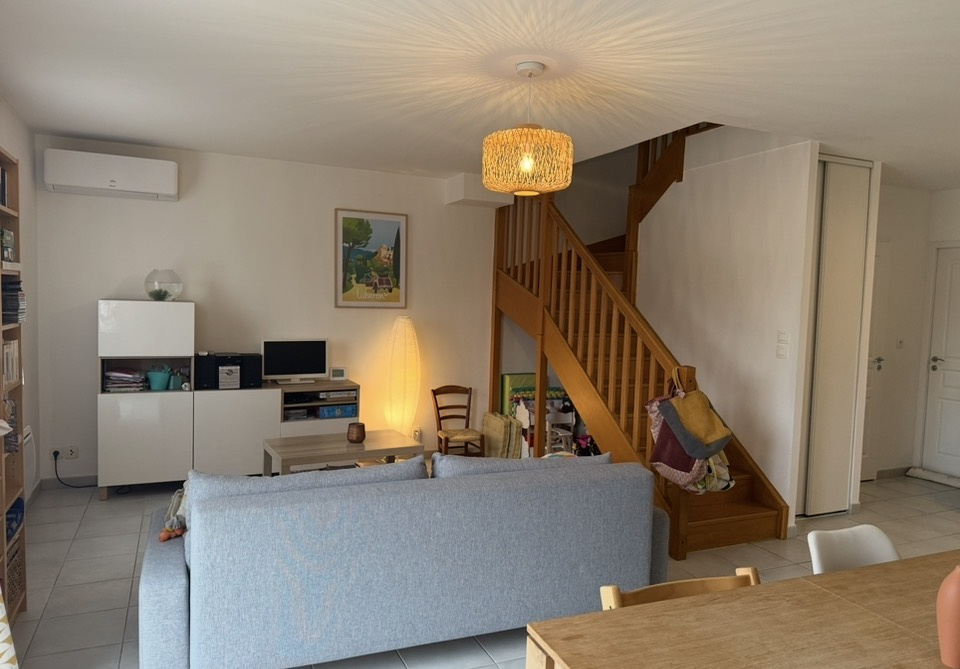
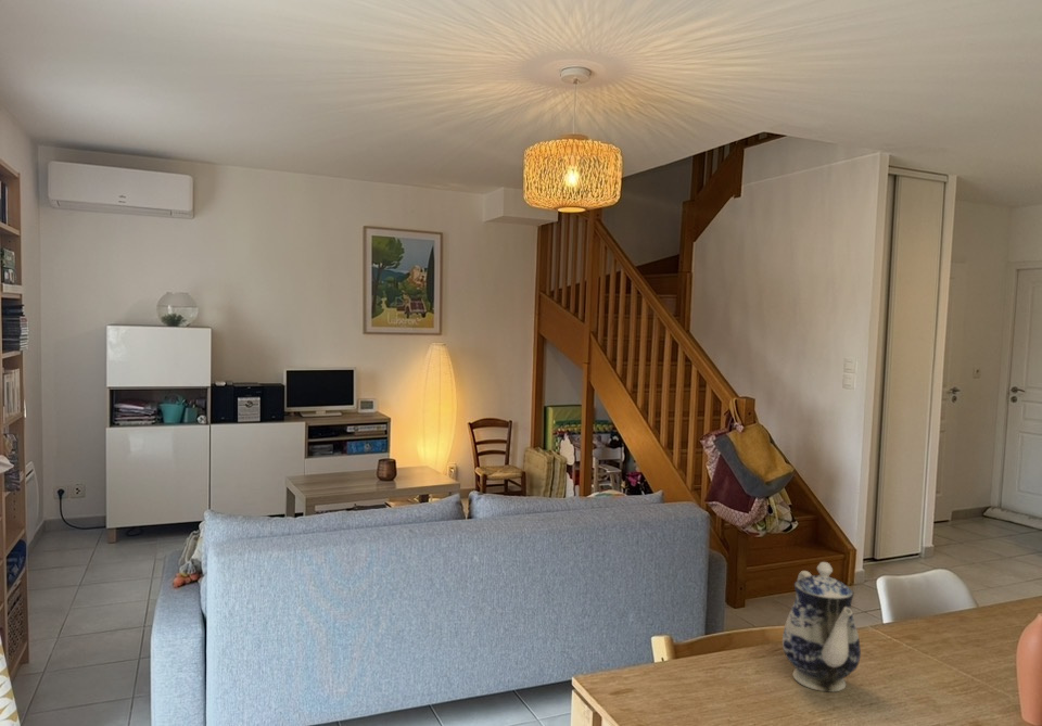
+ teapot [782,561,862,693]
